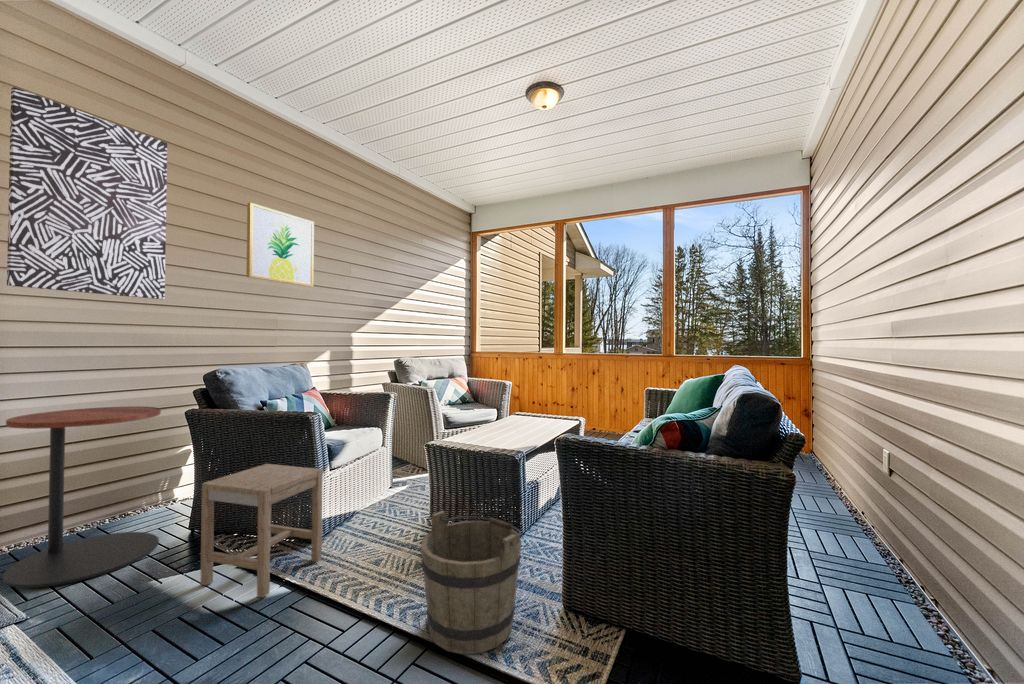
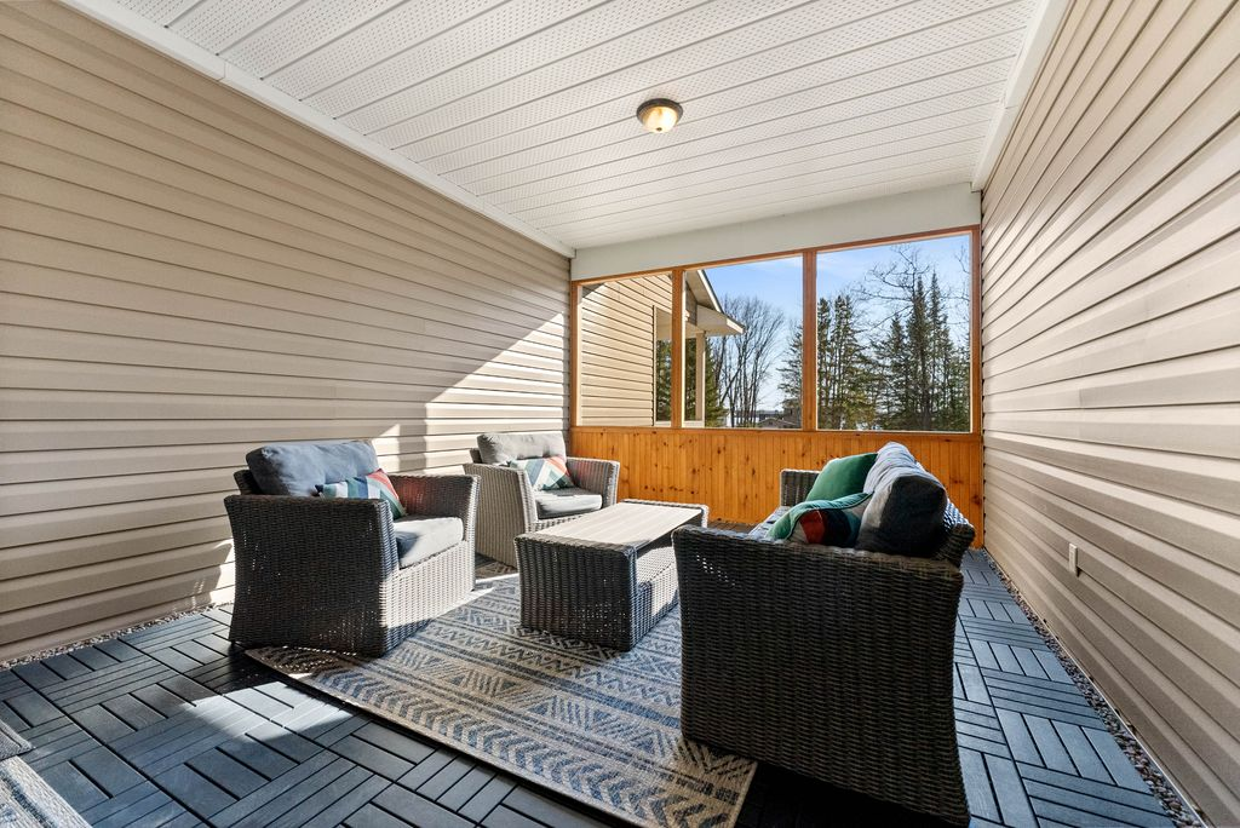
- wall art [6,86,168,300]
- stool [199,463,324,598]
- wall art [245,202,315,288]
- side table [2,406,162,589]
- bucket [420,509,522,655]
